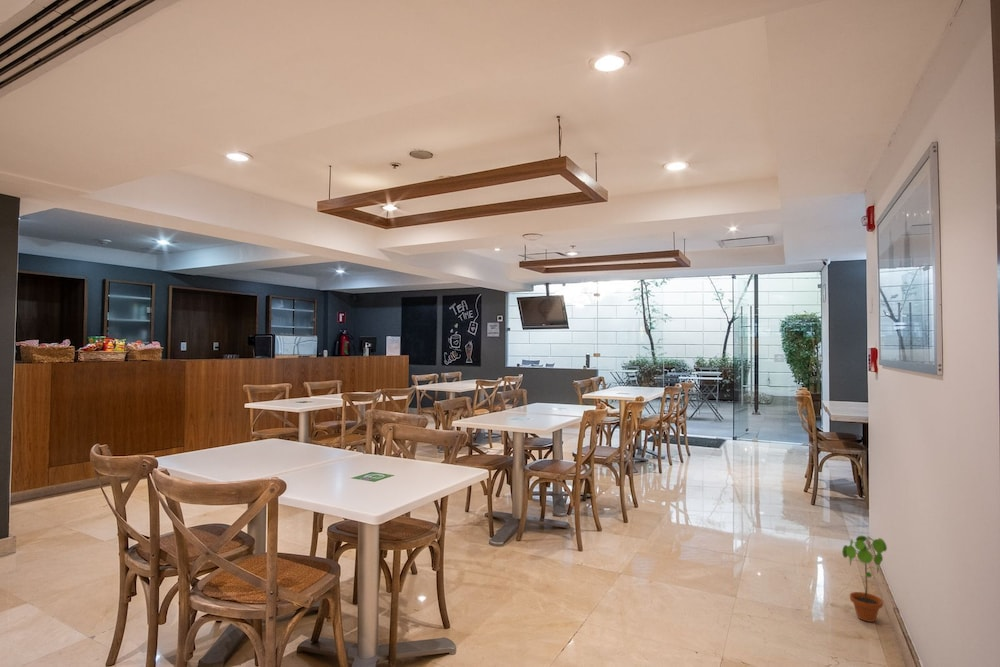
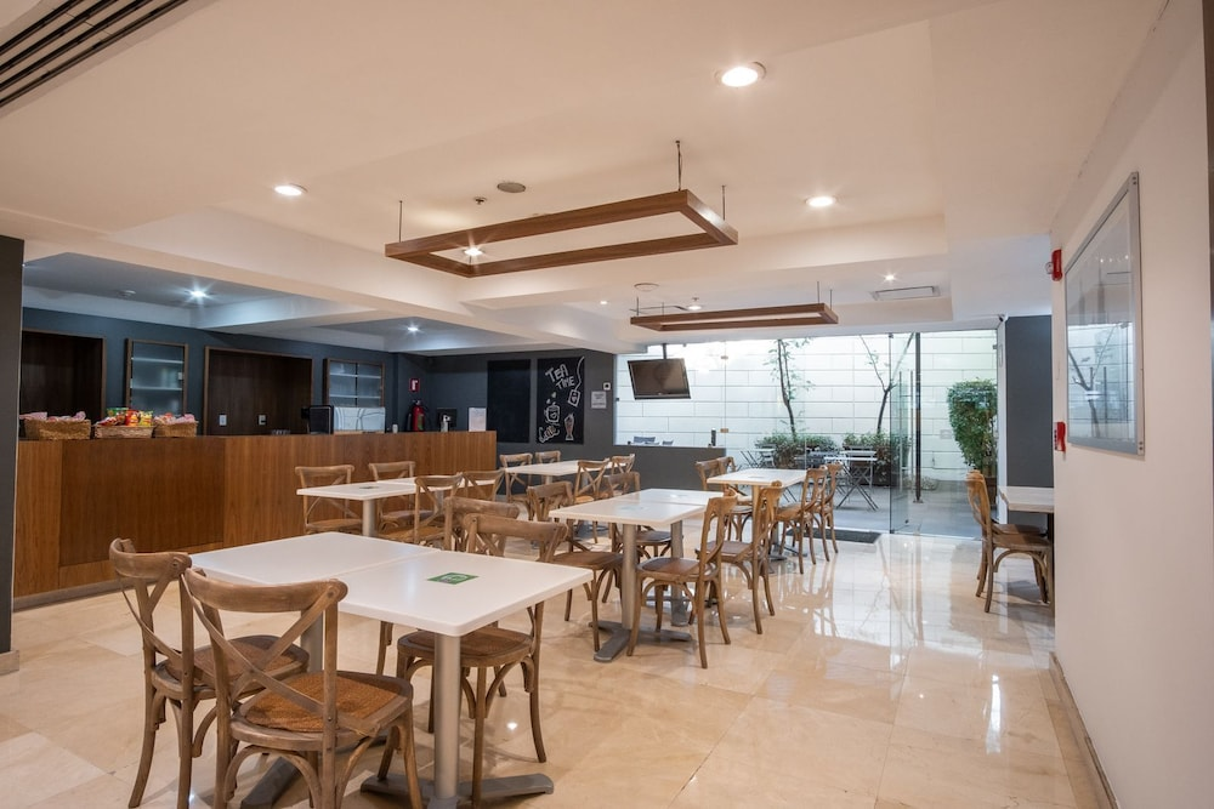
- potted plant [841,535,888,623]
